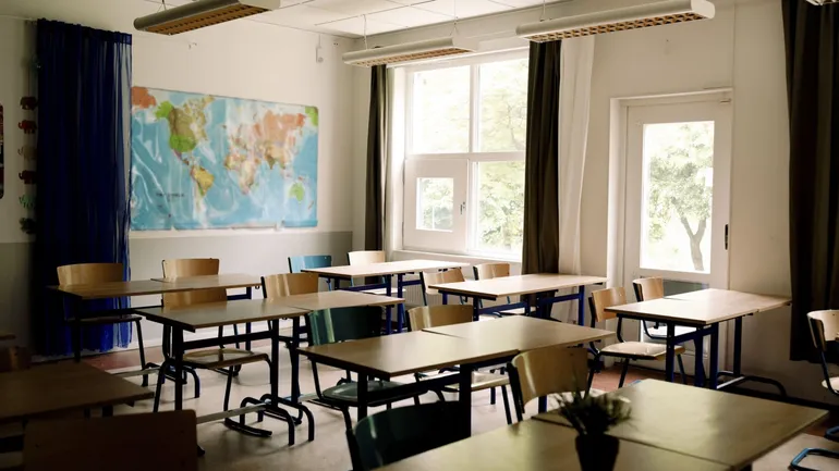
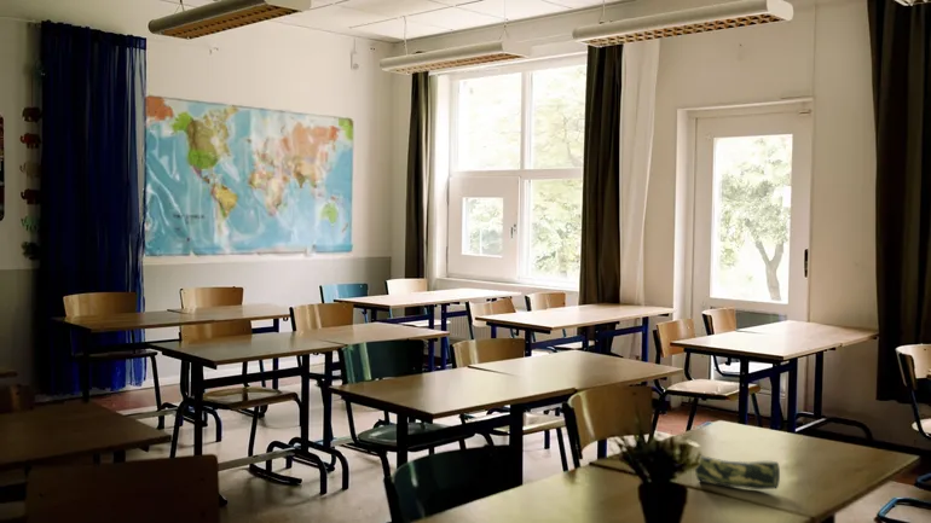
+ pencil case [694,453,781,490]
